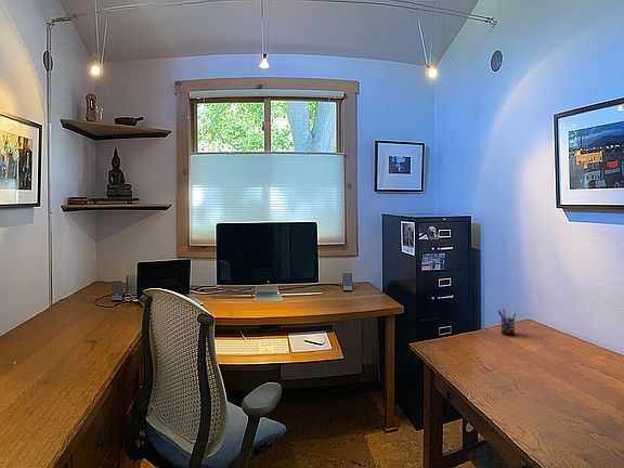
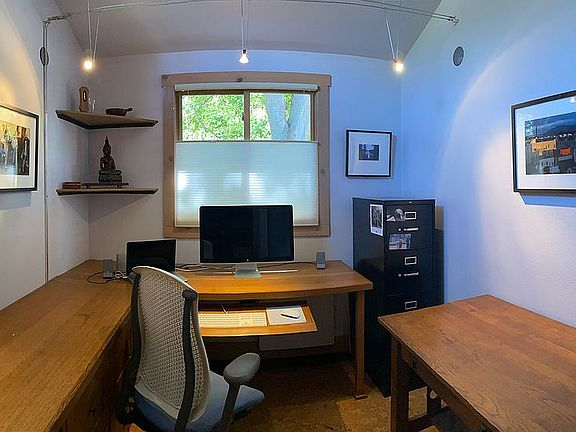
- pen holder [497,308,517,336]
